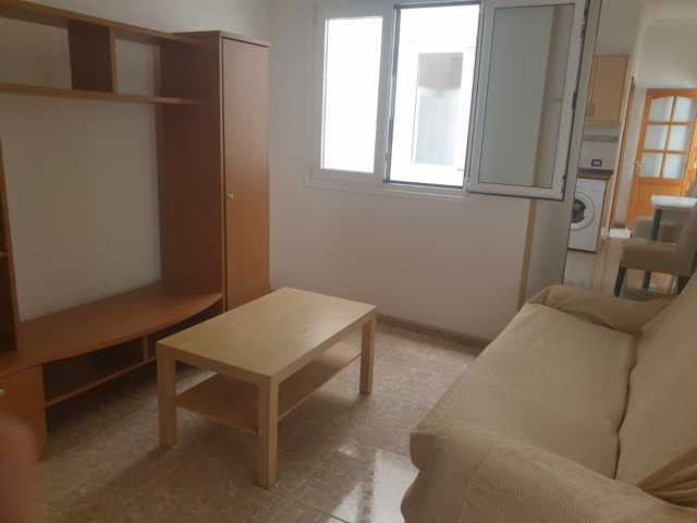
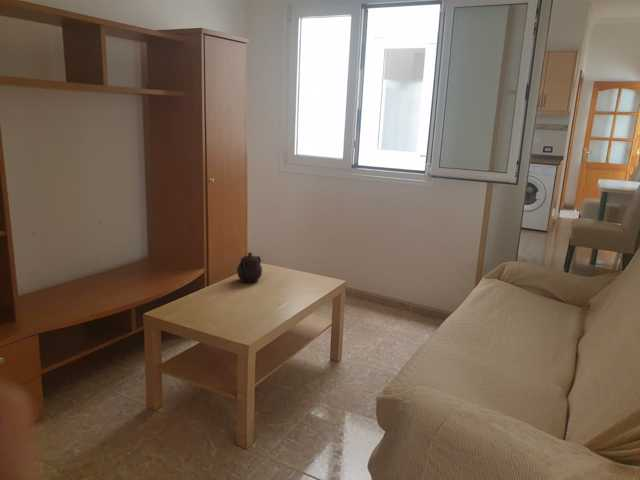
+ teapot [236,251,263,284]
